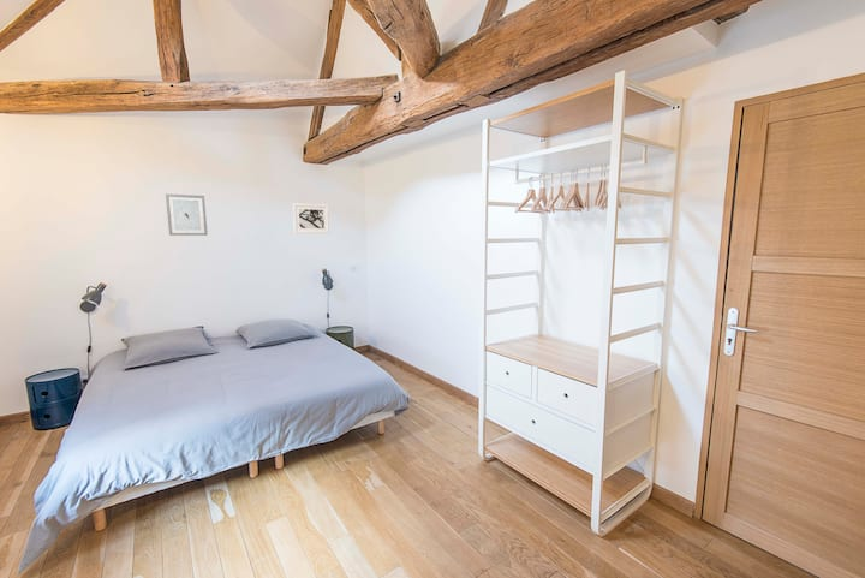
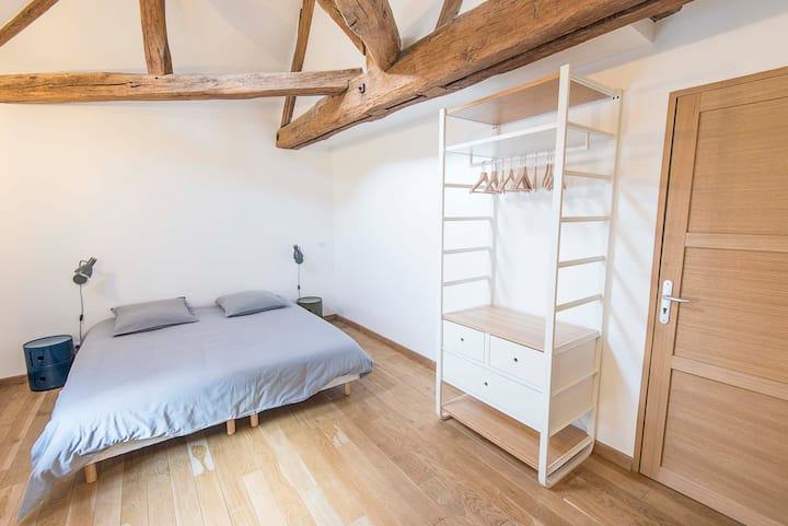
- wall art [165,192,209,237]
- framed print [292,202,330,234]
